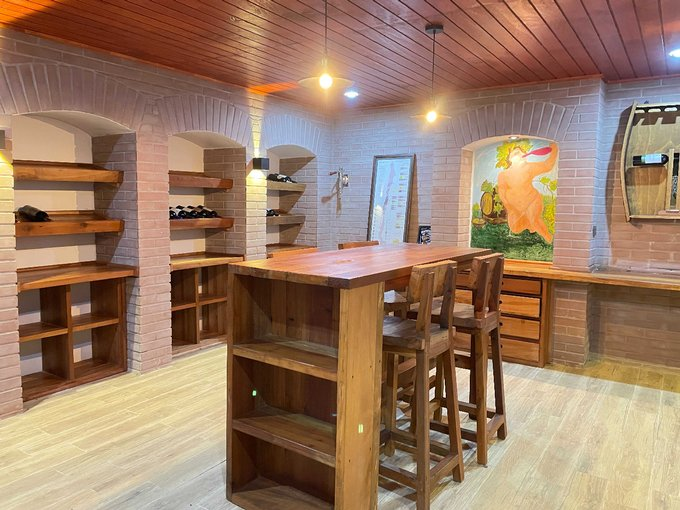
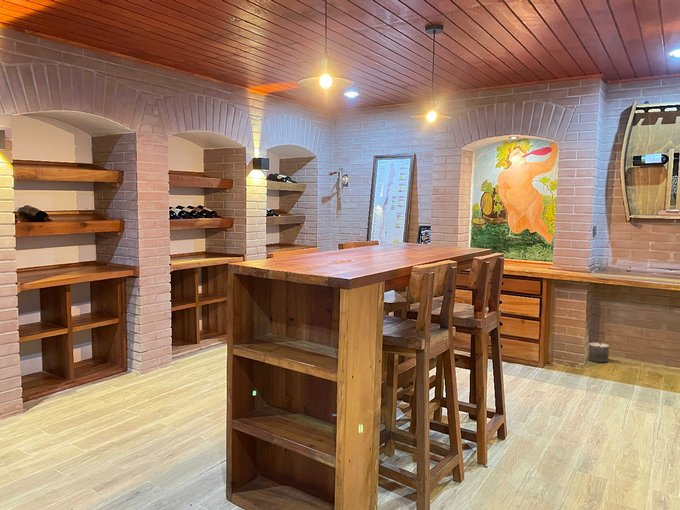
+ planter [588,342,610,364]
